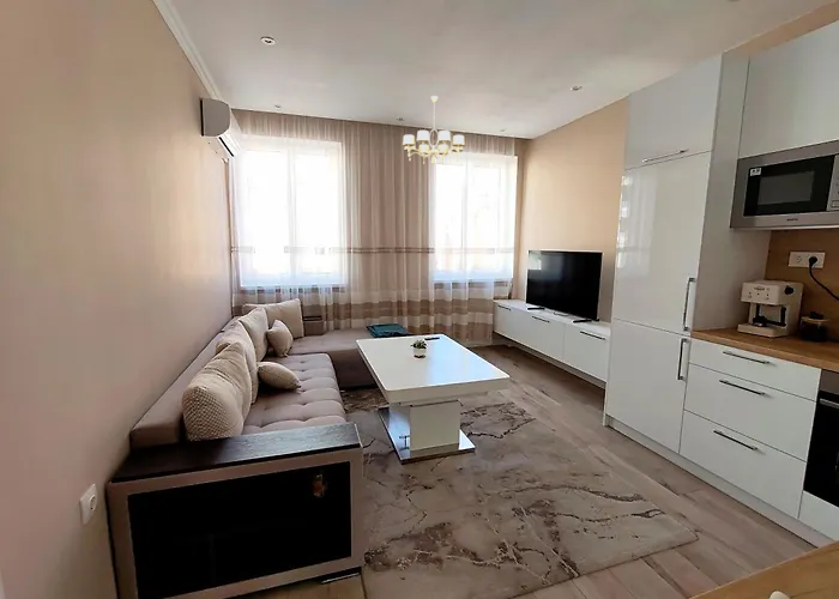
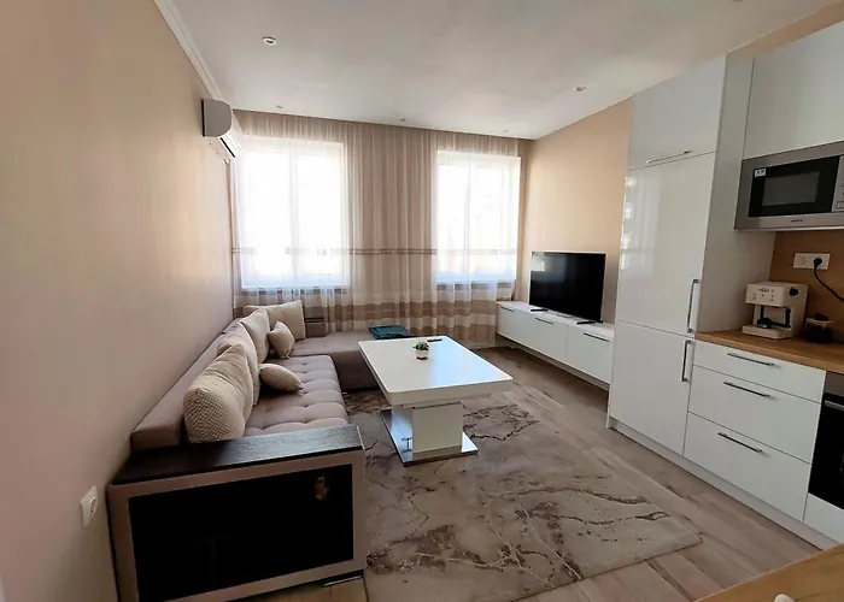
- chandelier [402,95,466,165]
